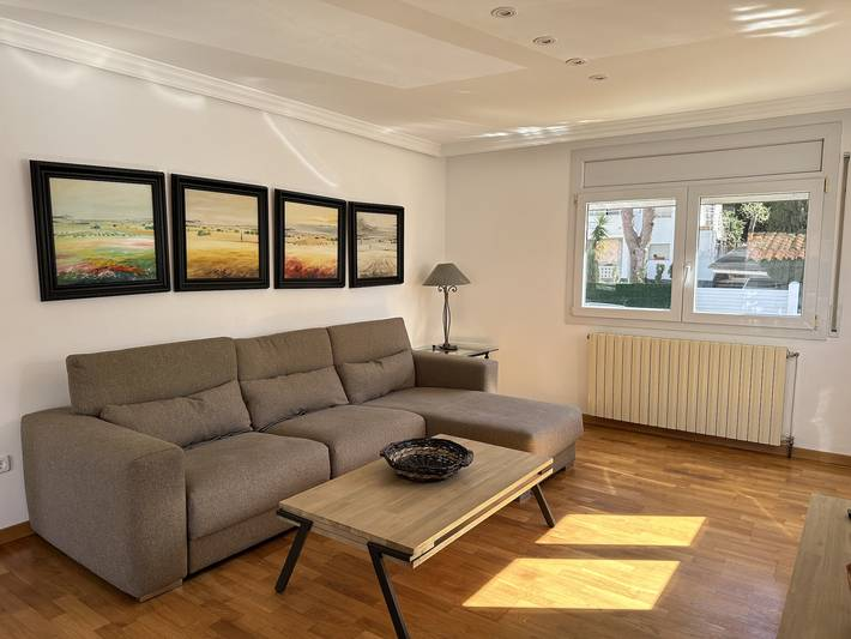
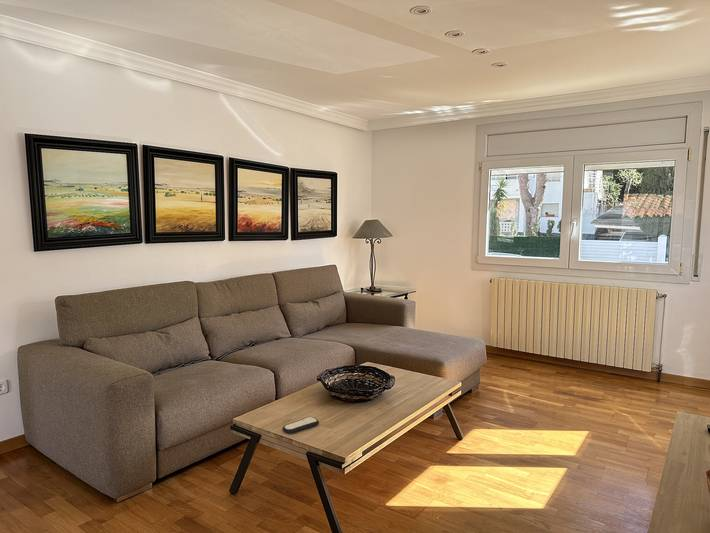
+ remote control [281,416,320,435]
